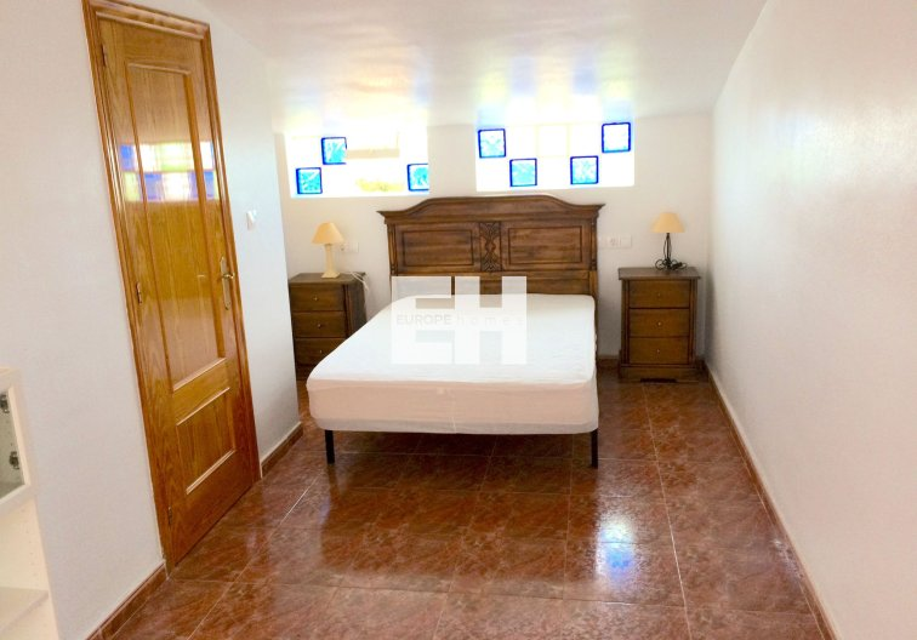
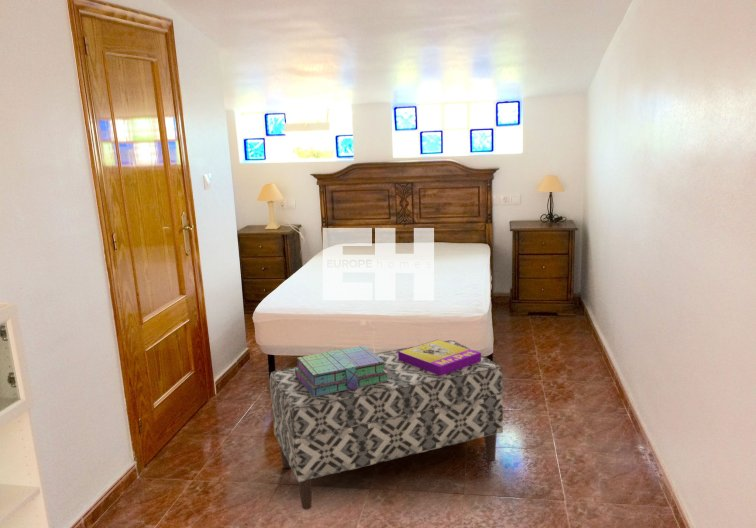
+ decorative box [398,339,482,376]
+ stack of books [295,345,389,397]
+ bench [268,339,504,511]
